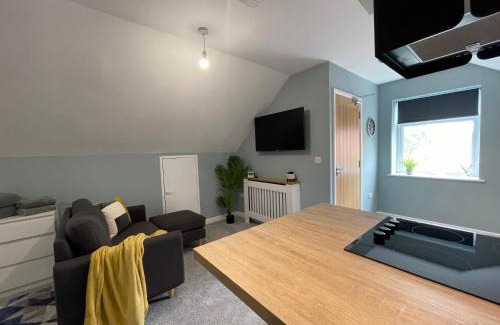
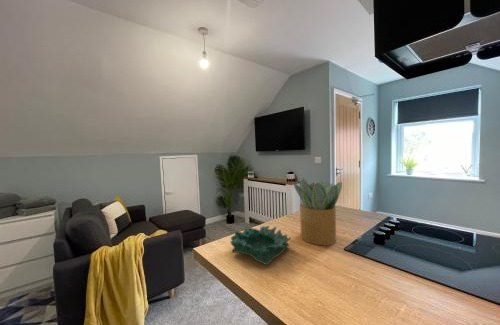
+ potted plant [293,177,343,246]
+ decorative bowl [229,225,292,267]
